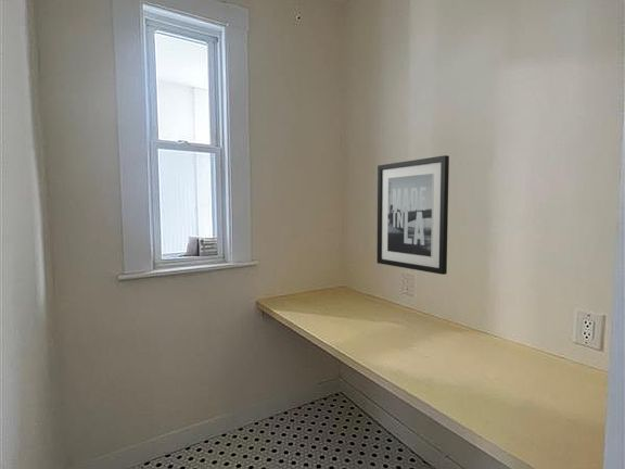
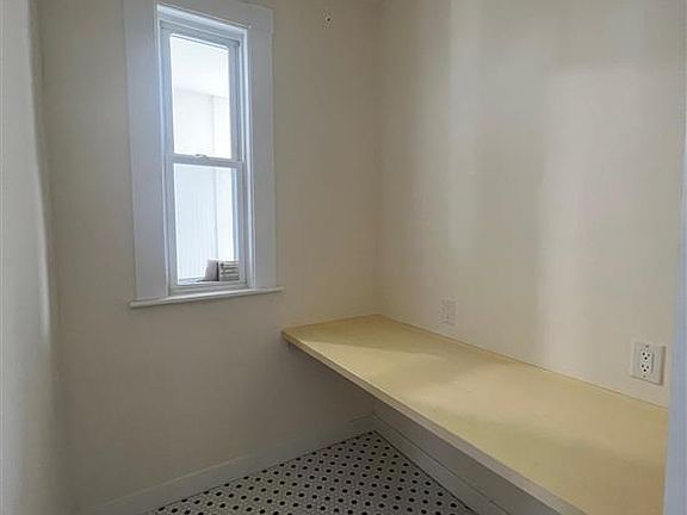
- wall art [377,154,450,276]
